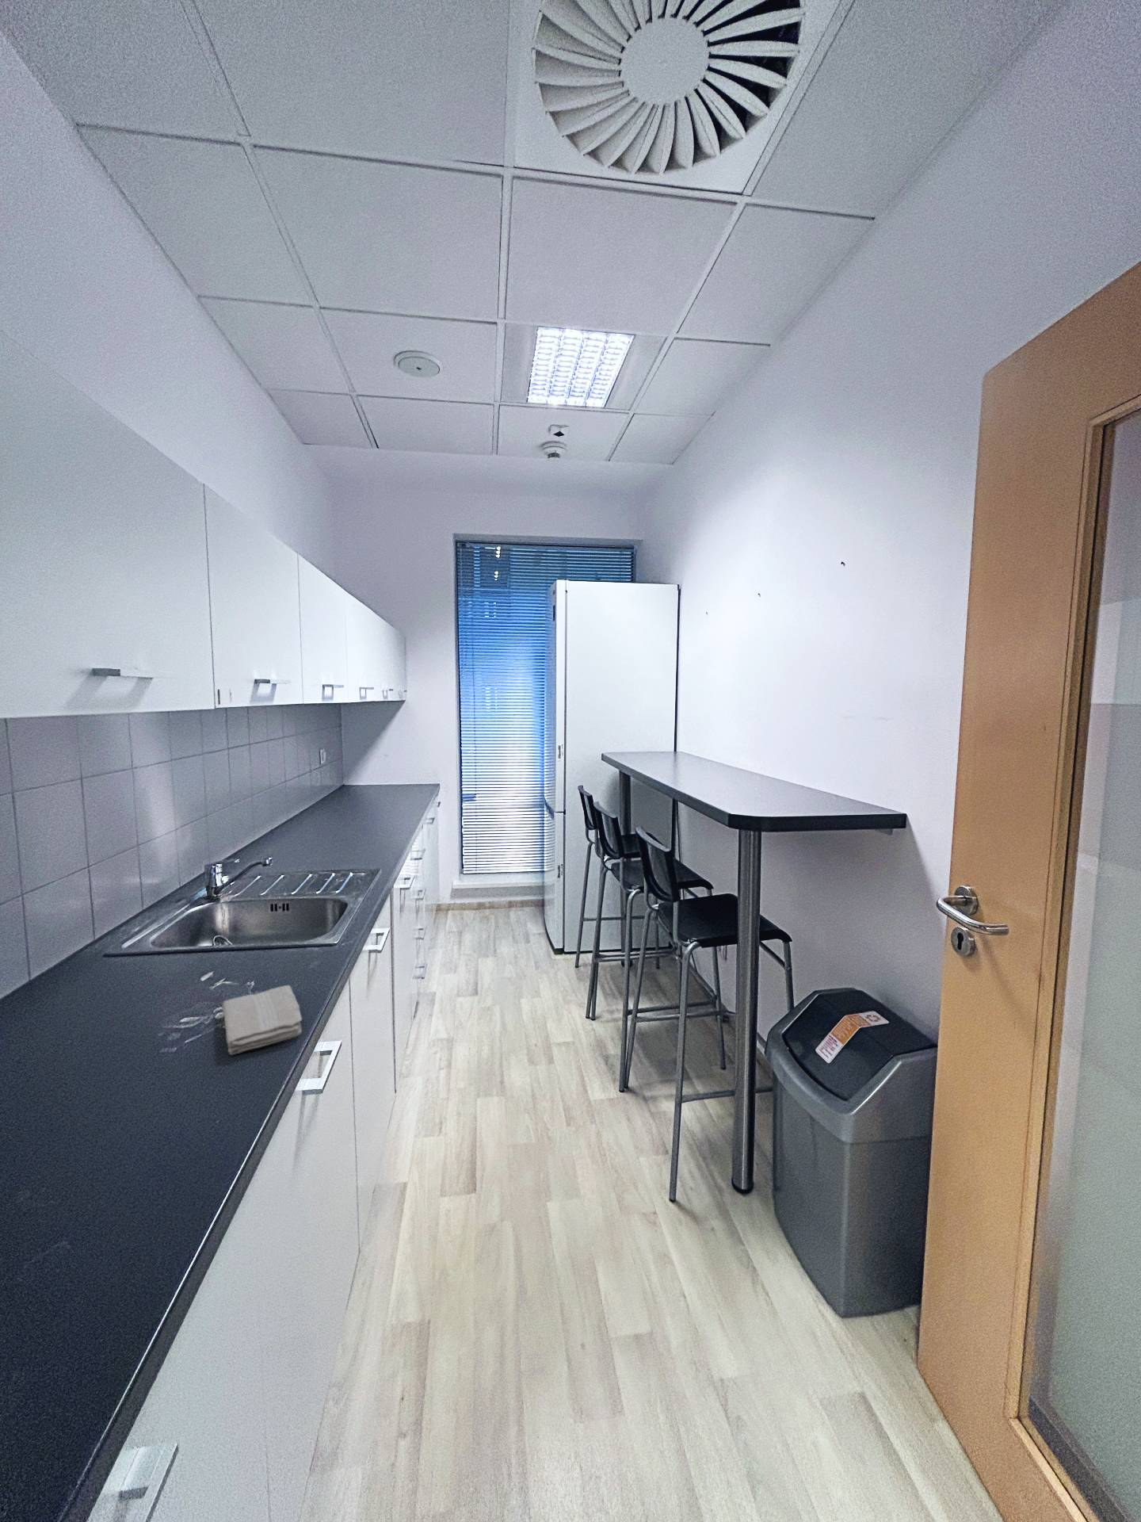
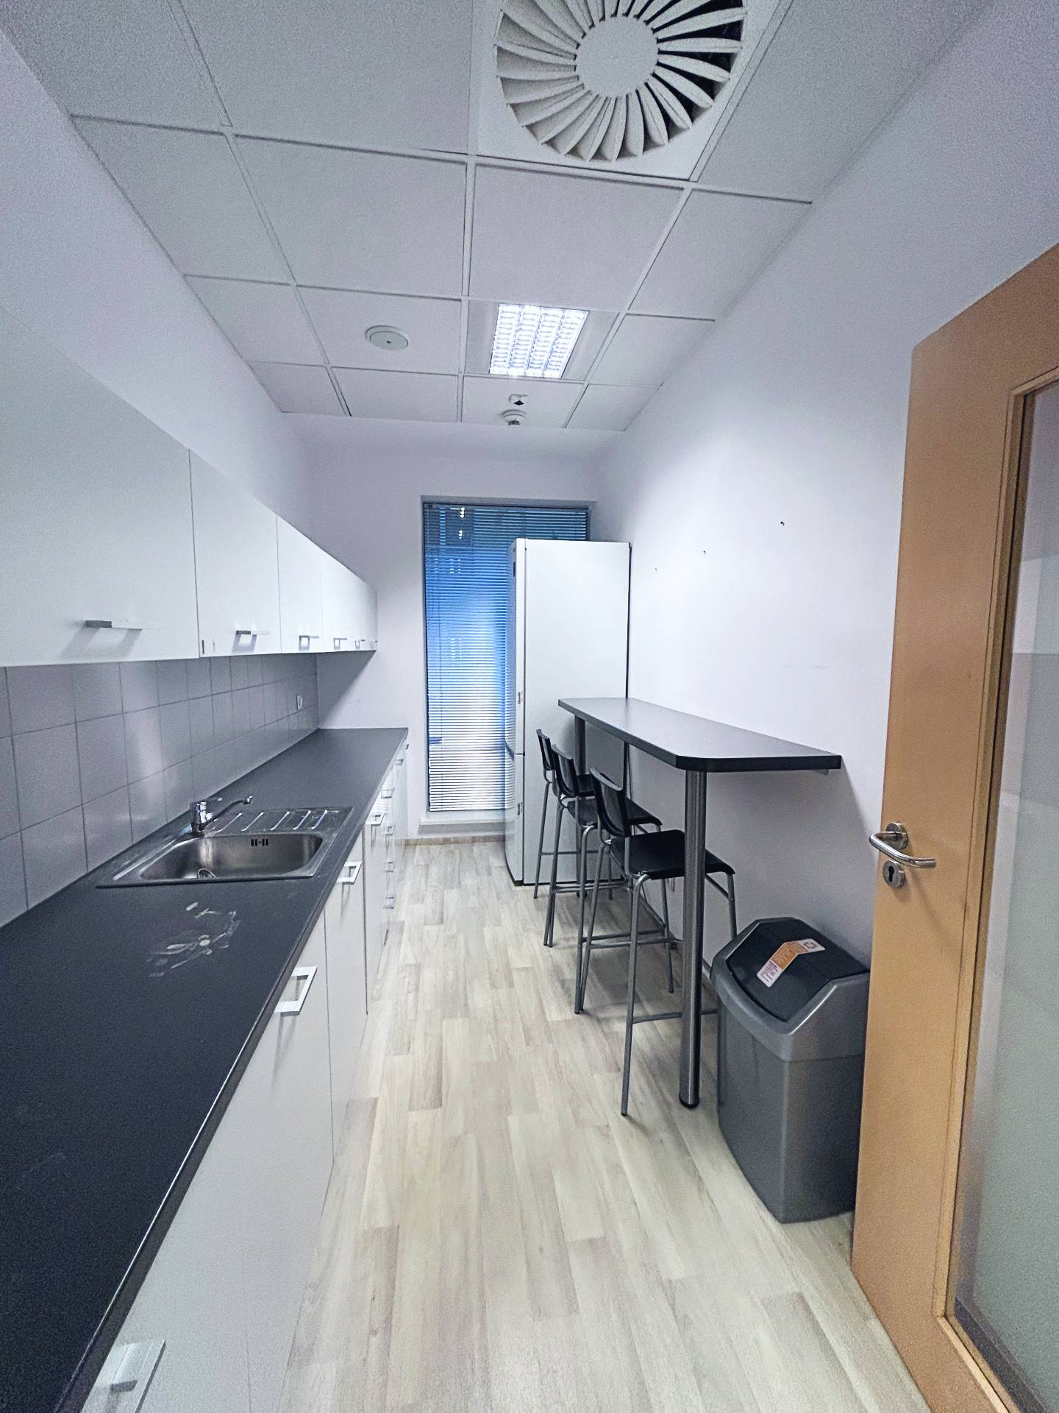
- washcloth [221,985,303,1056]
